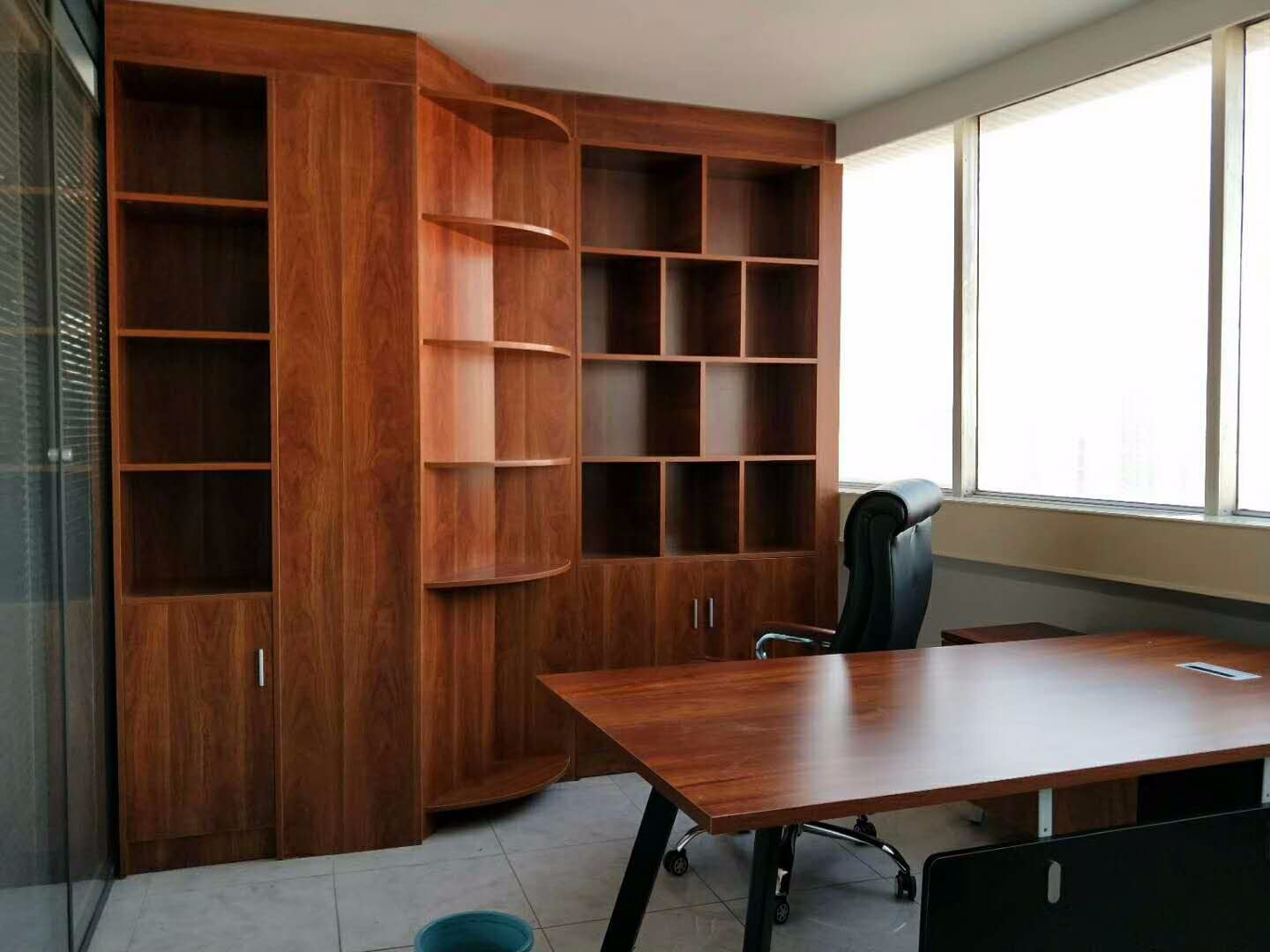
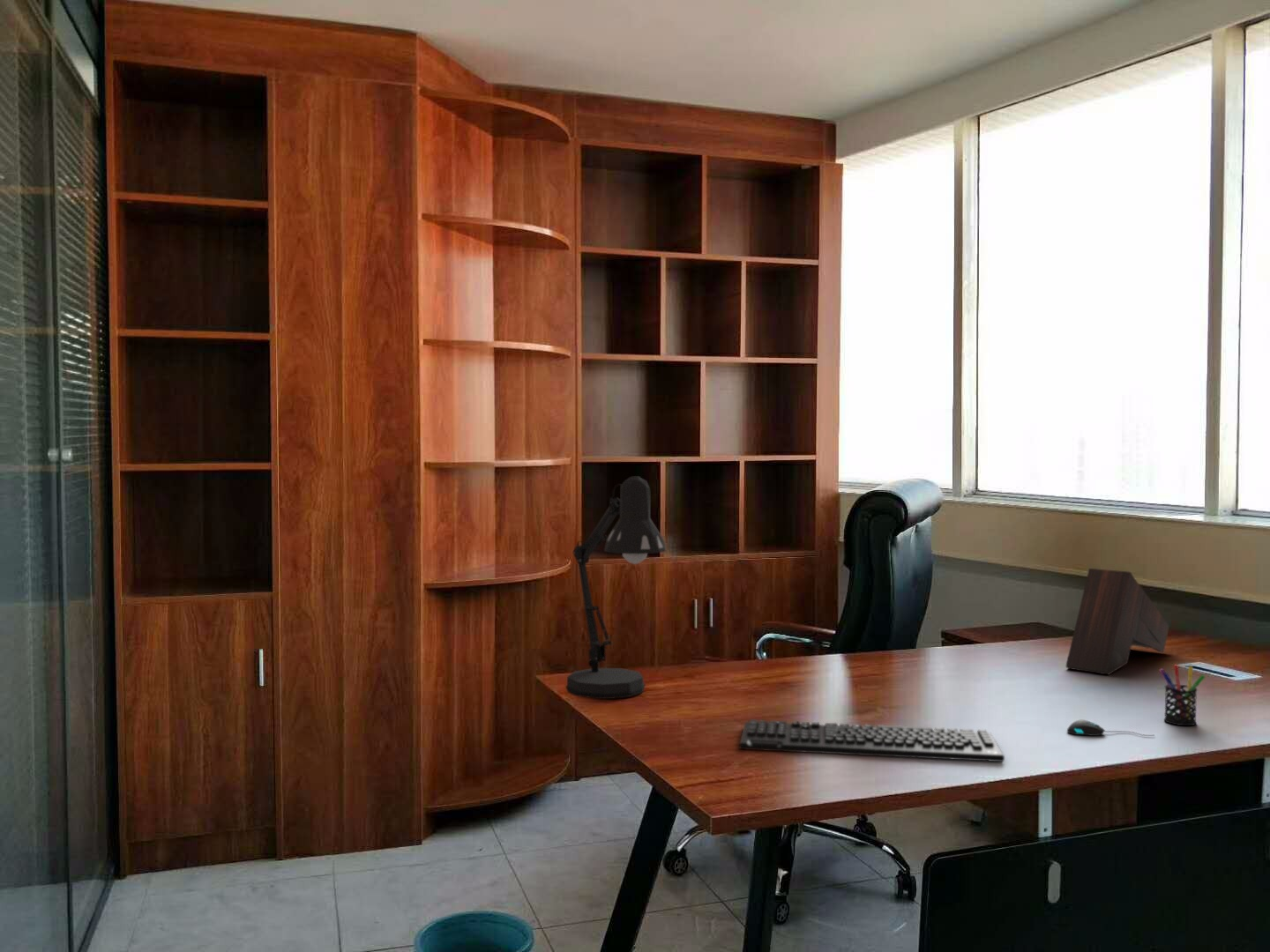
+ pen holder [1158,664,1206,726]
+ keyboard [738,718,1005,762]
+ desk lamp [564,475,667,700]
+ speaker [1065,568,1170,676]
+ mouse [1066,719,1155,737]
